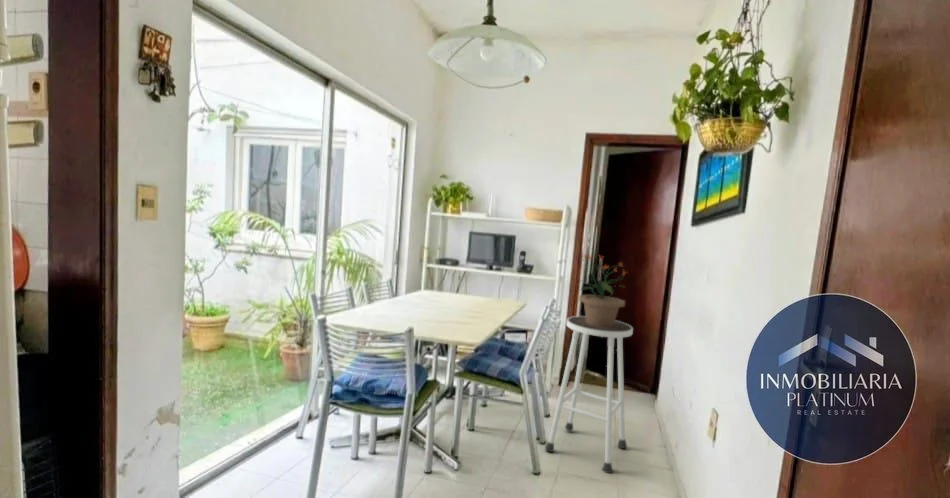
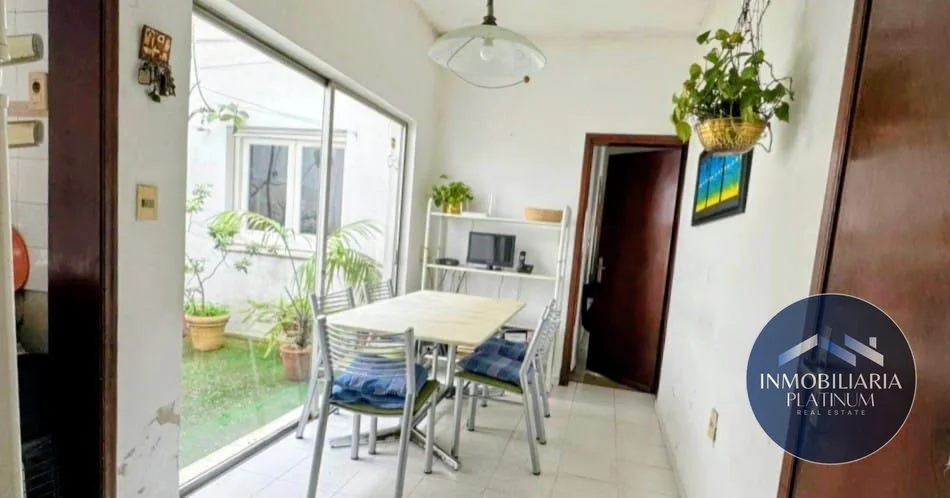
- stool [544,315,634,474]
- potted plant [576,252,628,327]
